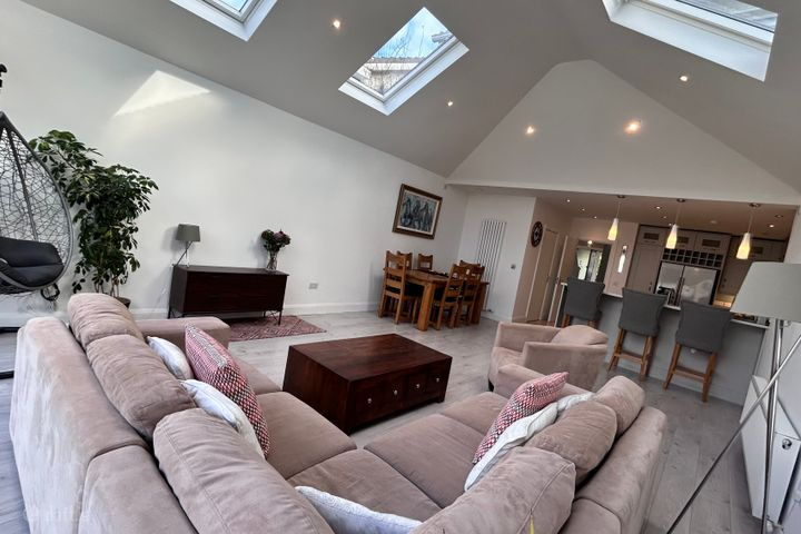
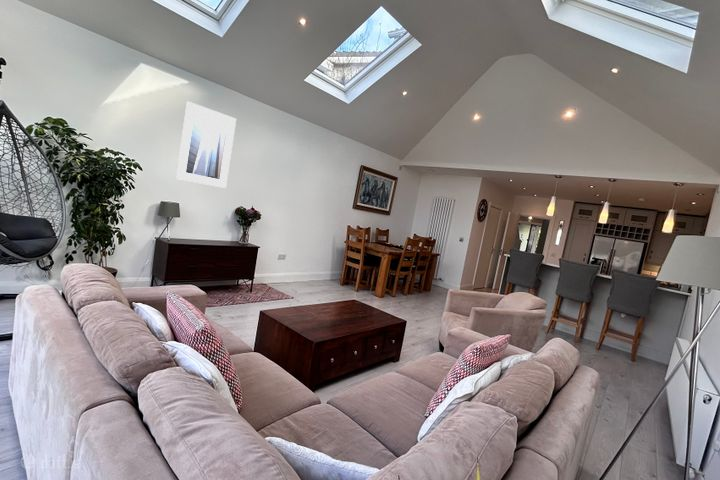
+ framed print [175,100,237,189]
